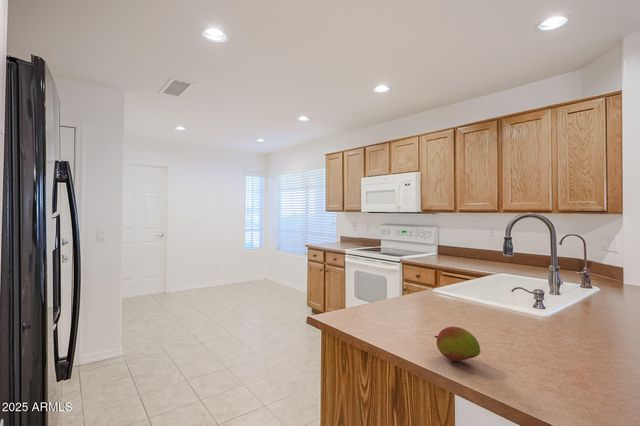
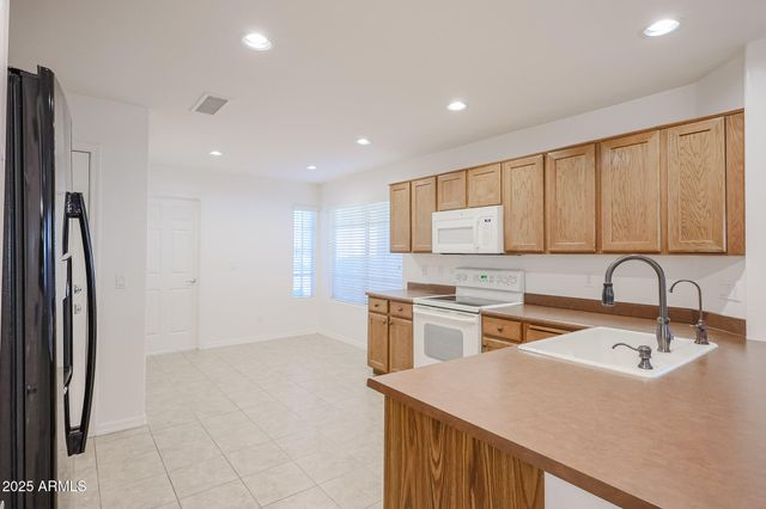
- fruit [434,326,481,362]
